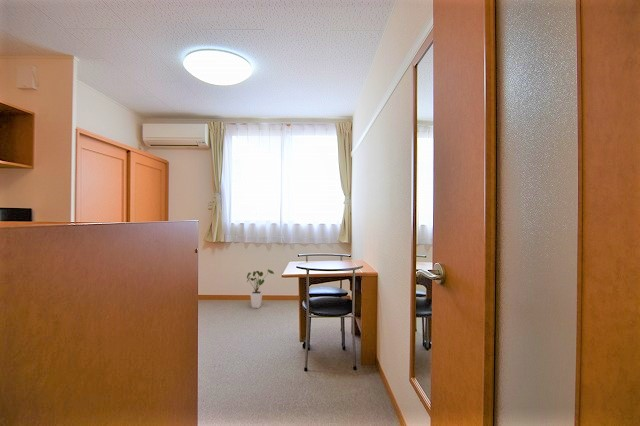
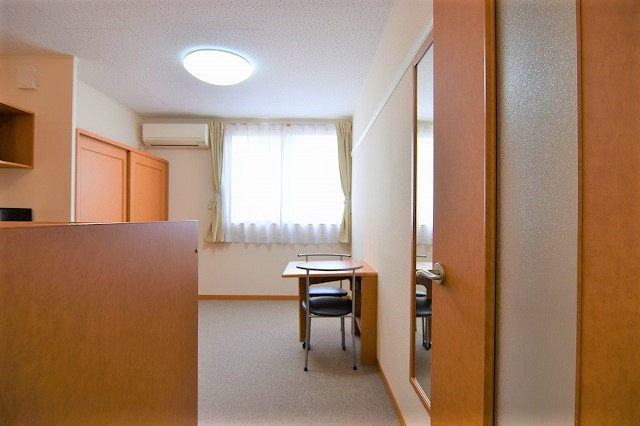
- house plant [246,268,275,309]
